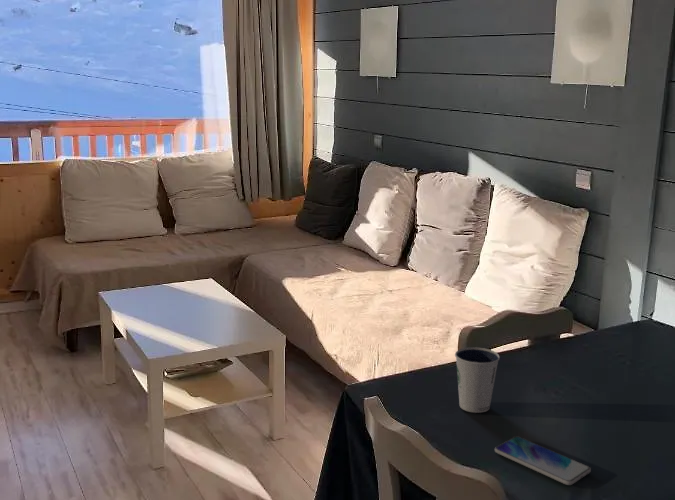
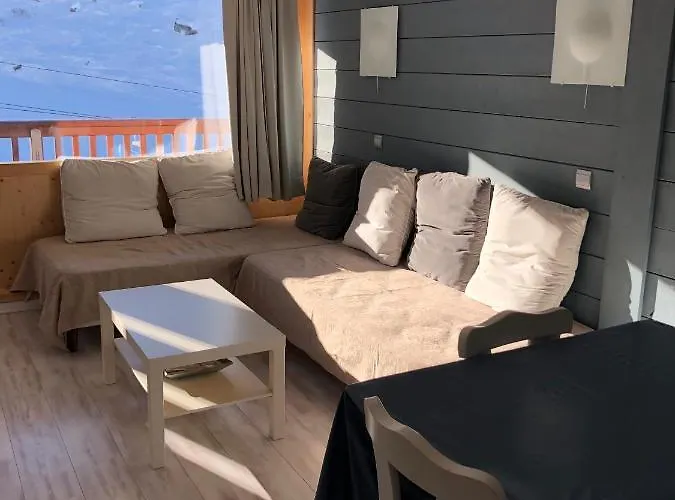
- dixie cup [454,346,501,414]
- smartphone [494,436,592,486]
